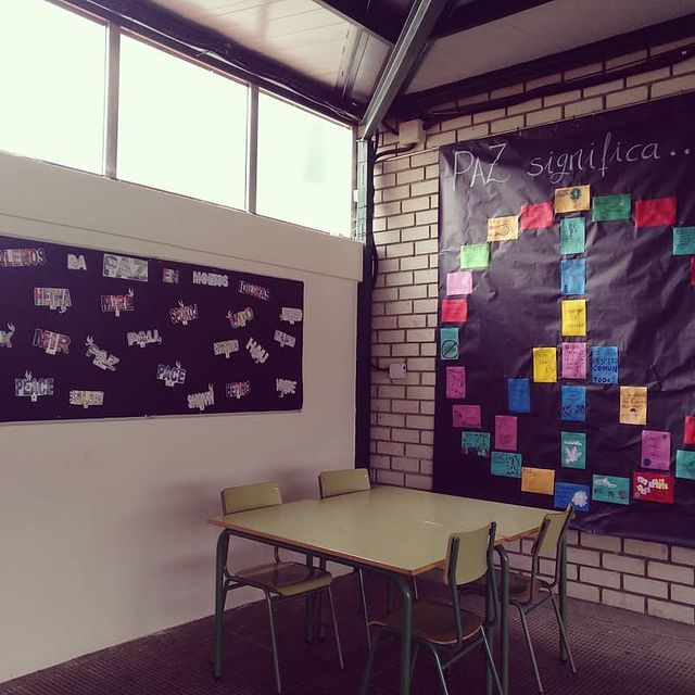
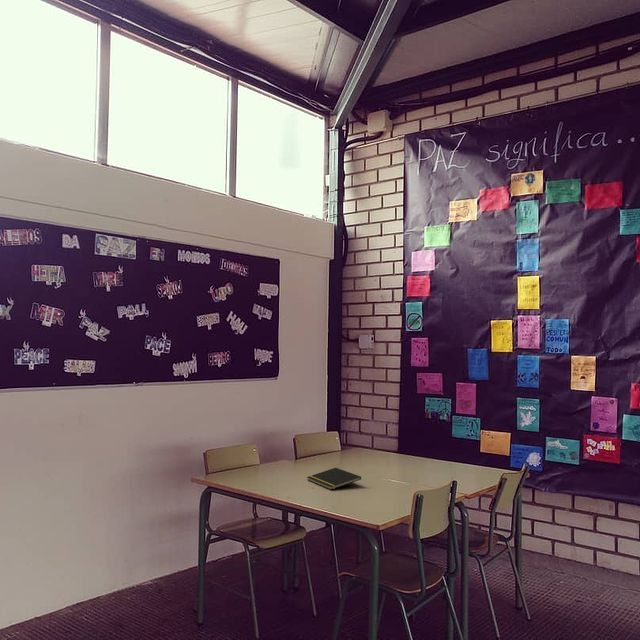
+ notepad [306,467,362,491]
